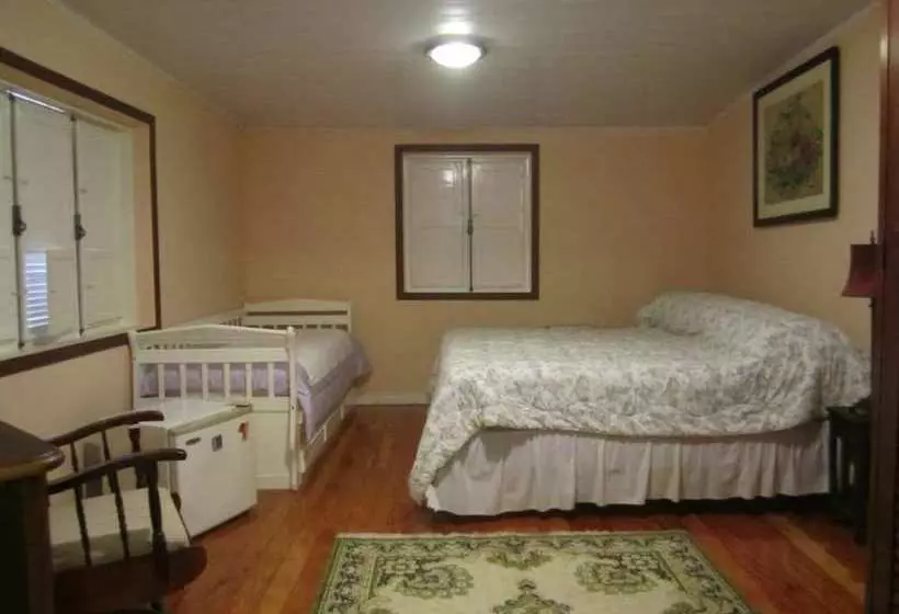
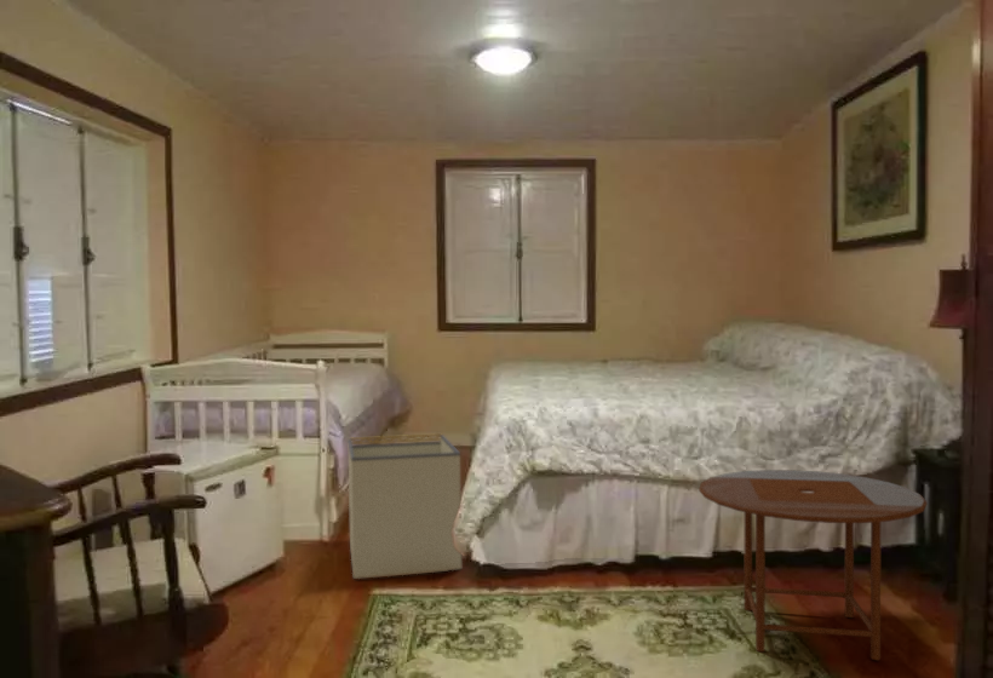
+ side table [698,469,929,661]
+ storage bin [346,432,463,580]
